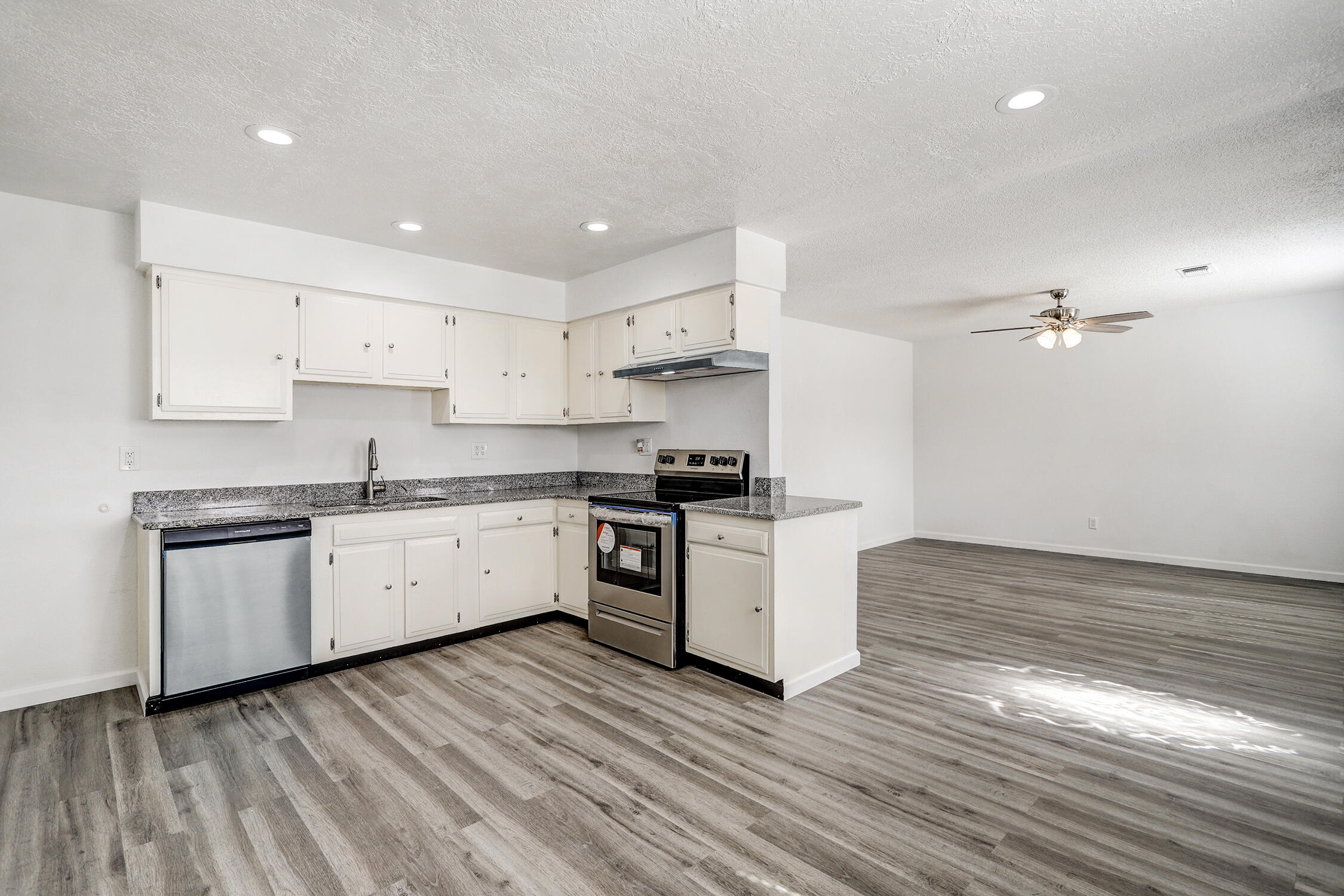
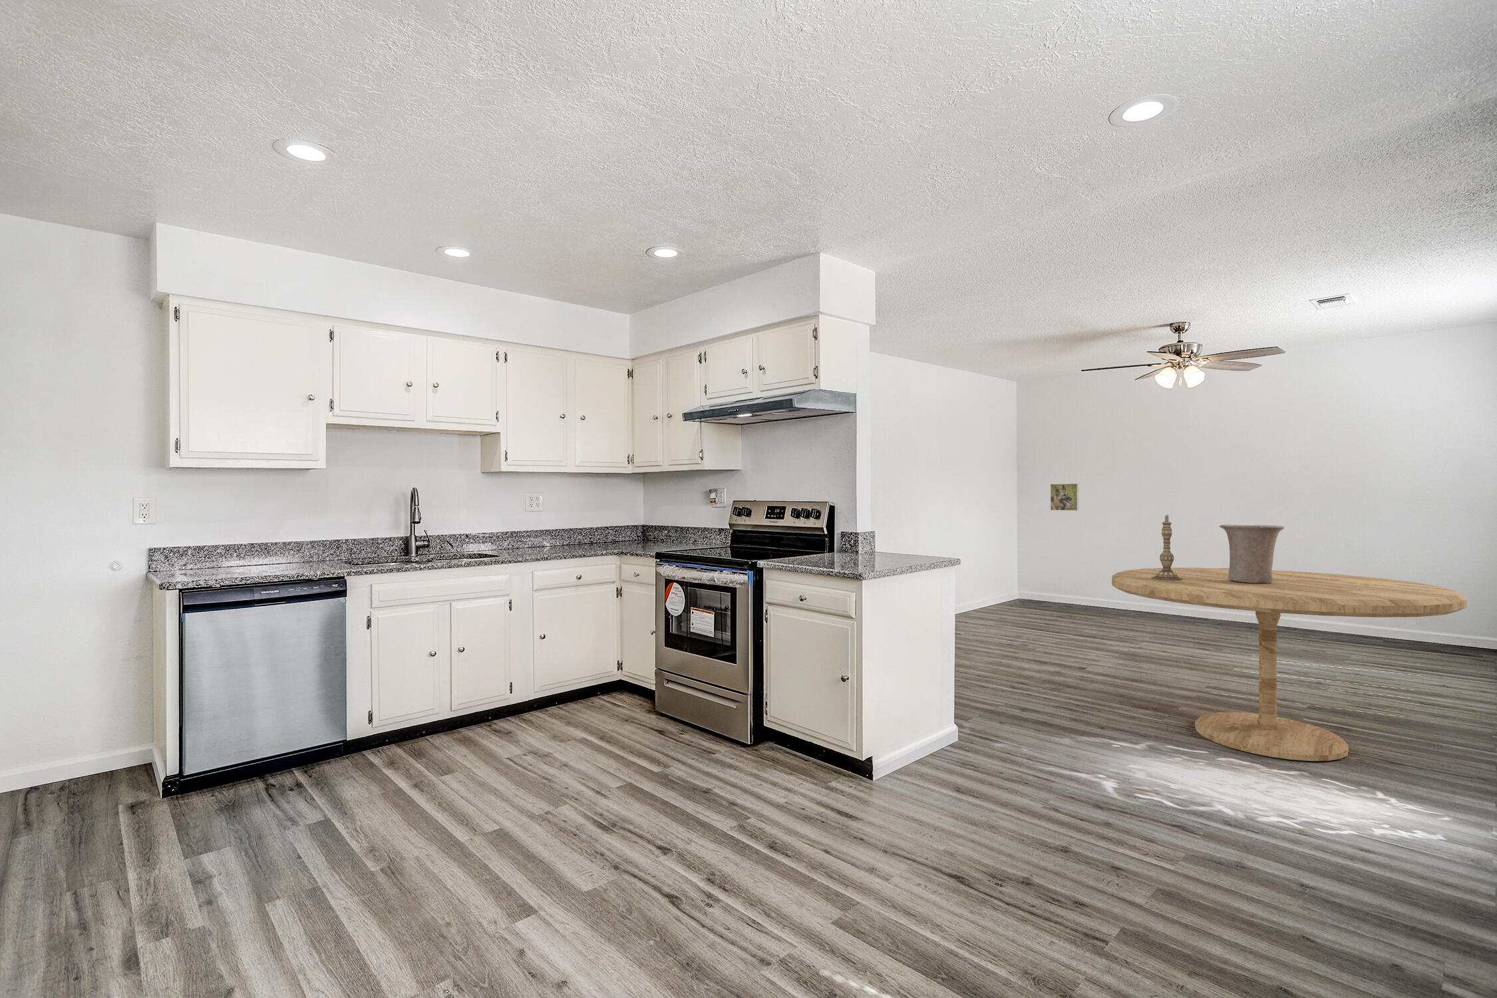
+ vase [1219,524,1284,584]
+ dining table [1112,567,1468,762]
+ candlestick [1151,515,1183,580]
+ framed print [1050,483,1079,511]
